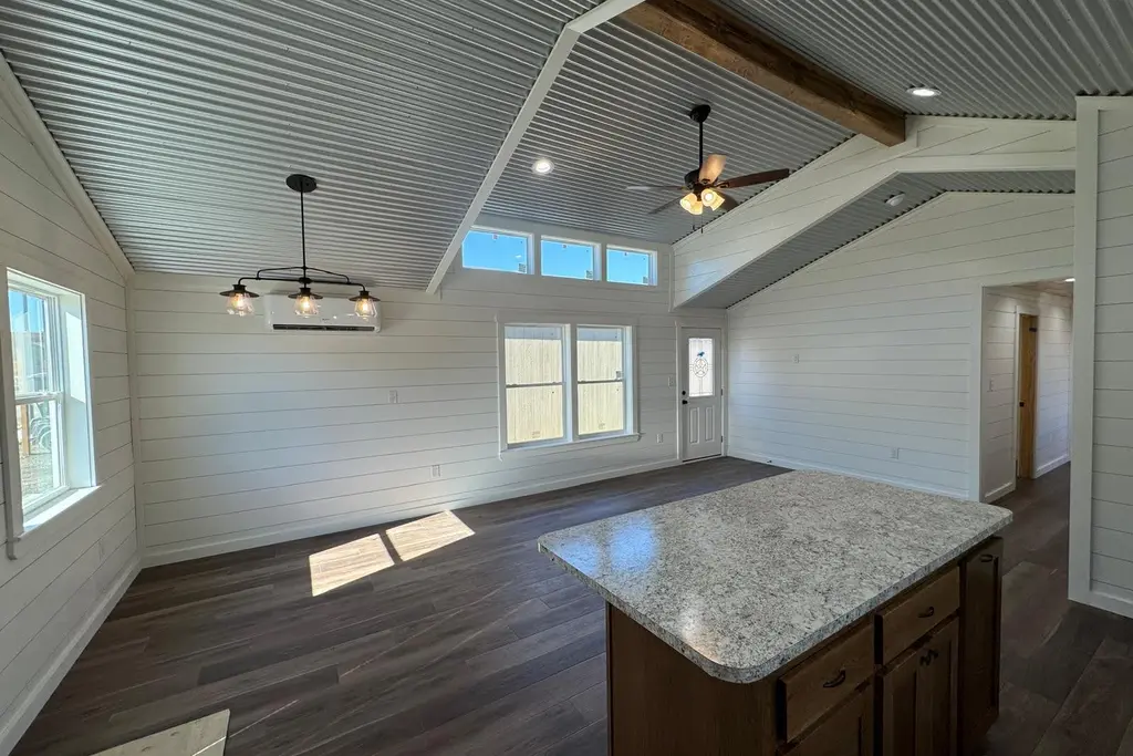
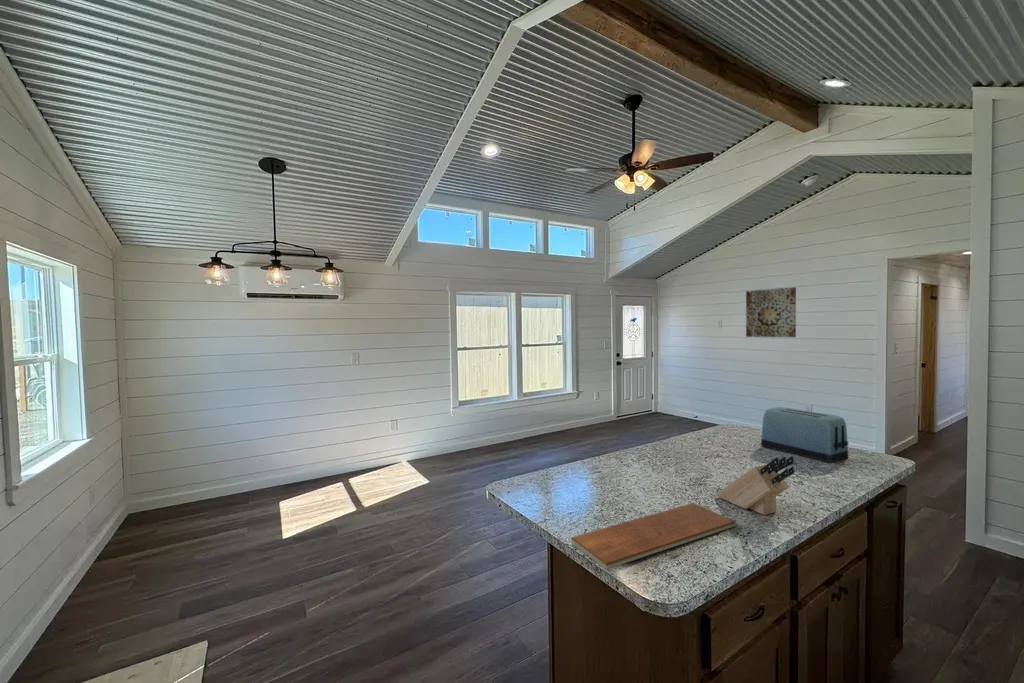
+ chopping board [570,502,738,571]
+ toaster [760,406,849,464]
+ wall art [745,286,797,338]
+ knife block [715,455,796,516]
